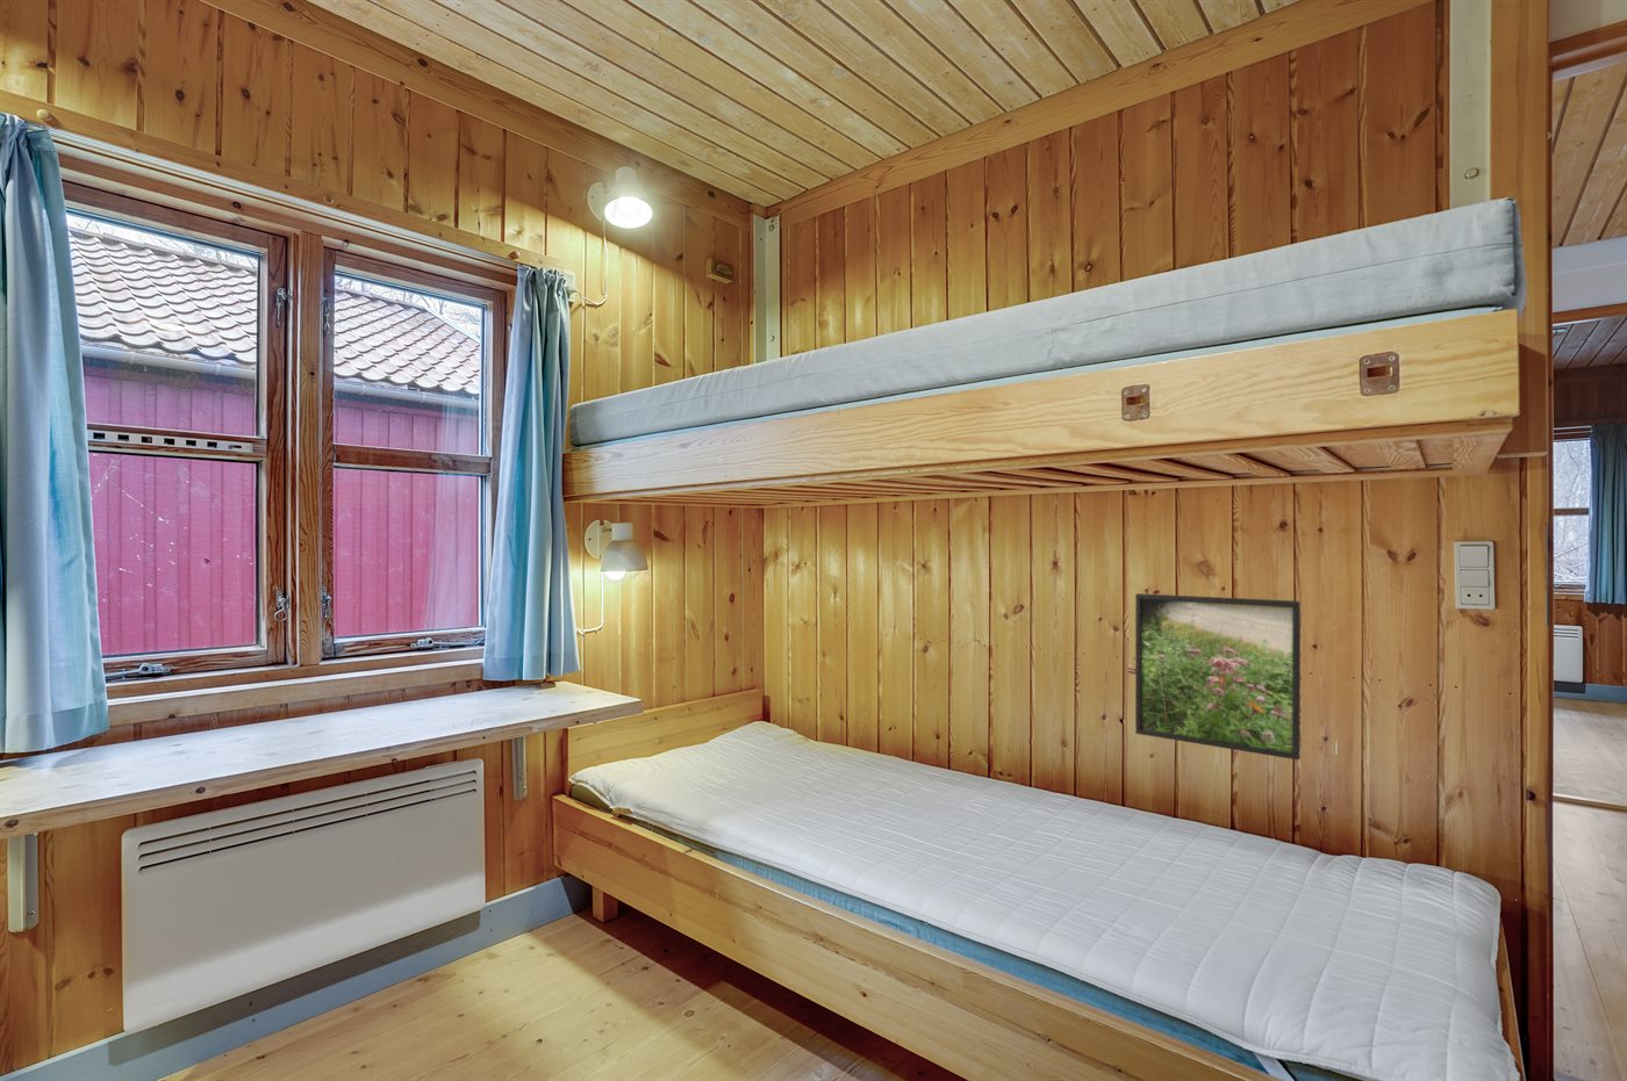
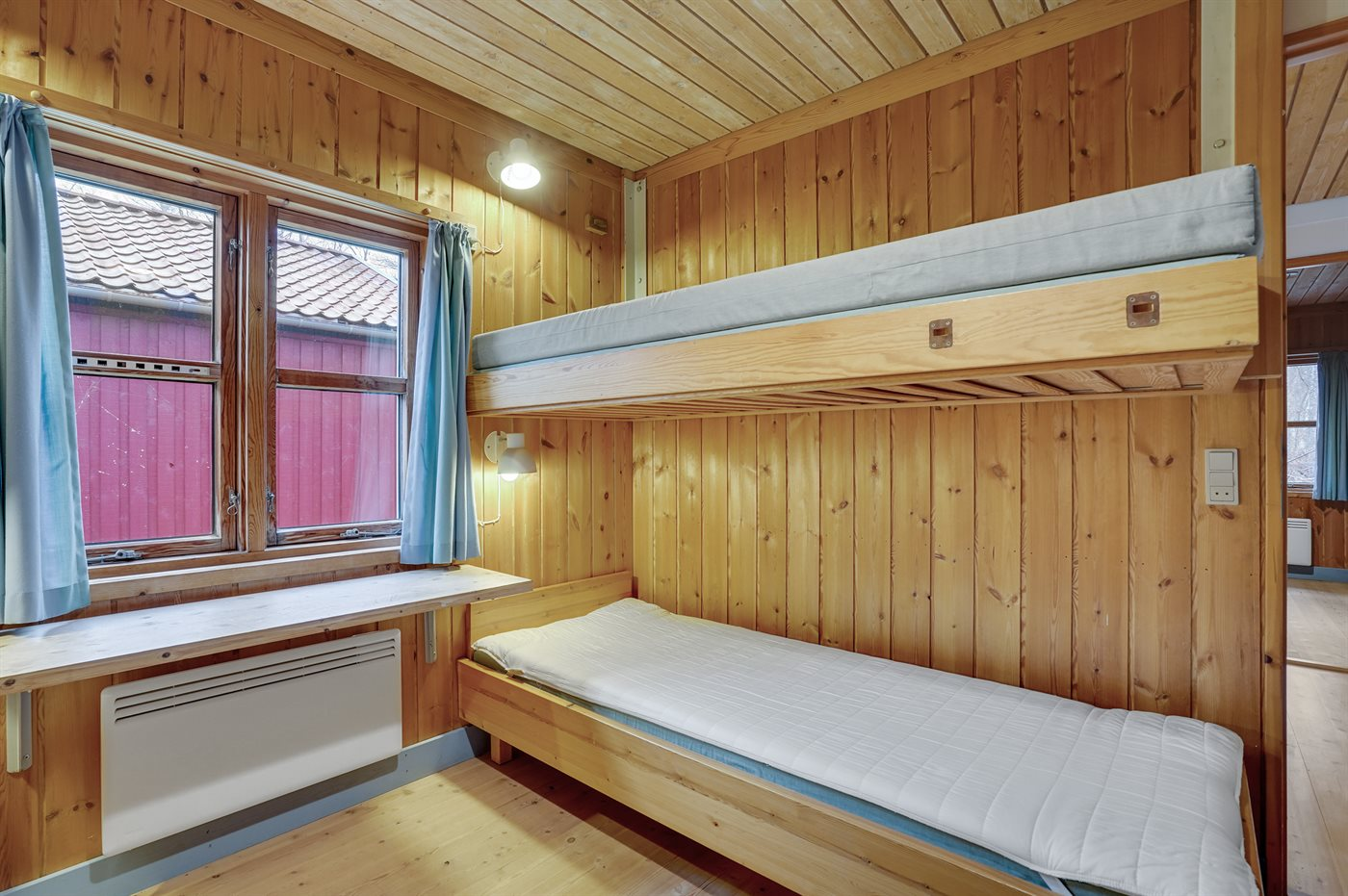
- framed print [1135,592,1301,760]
